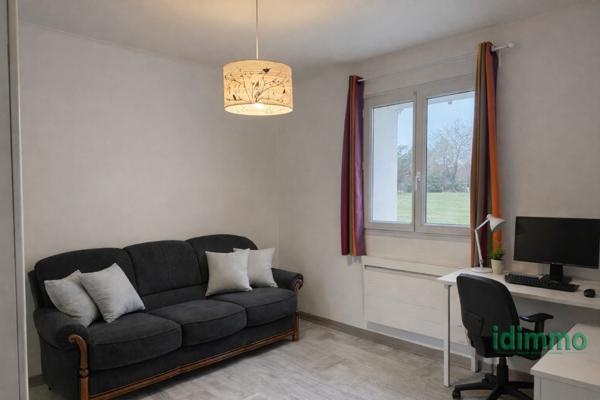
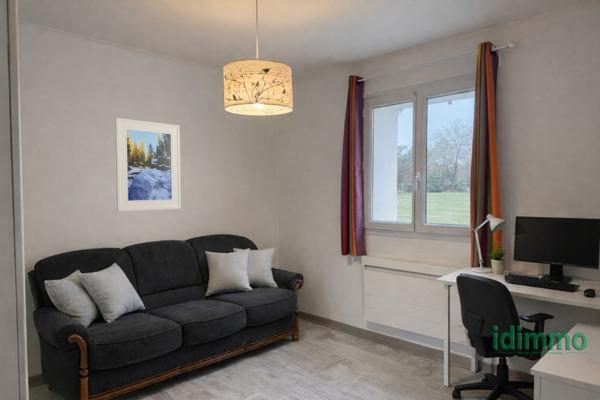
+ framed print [114,117,182,212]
